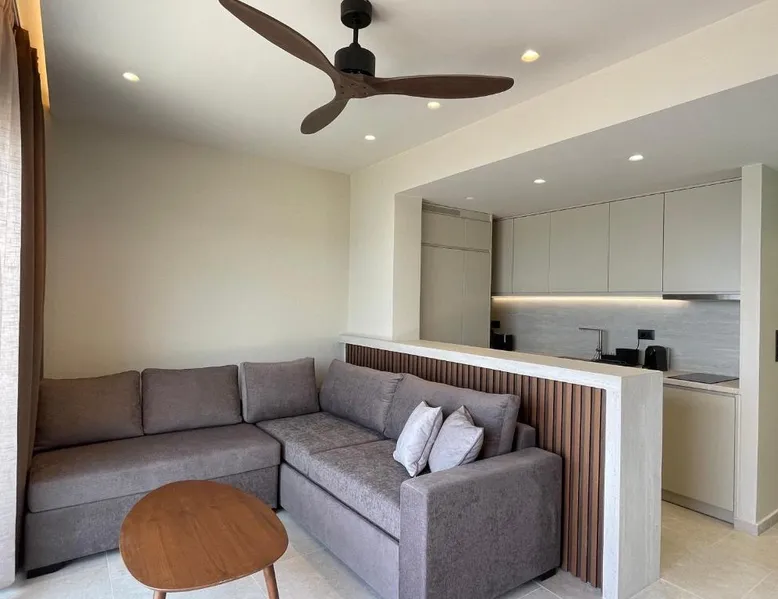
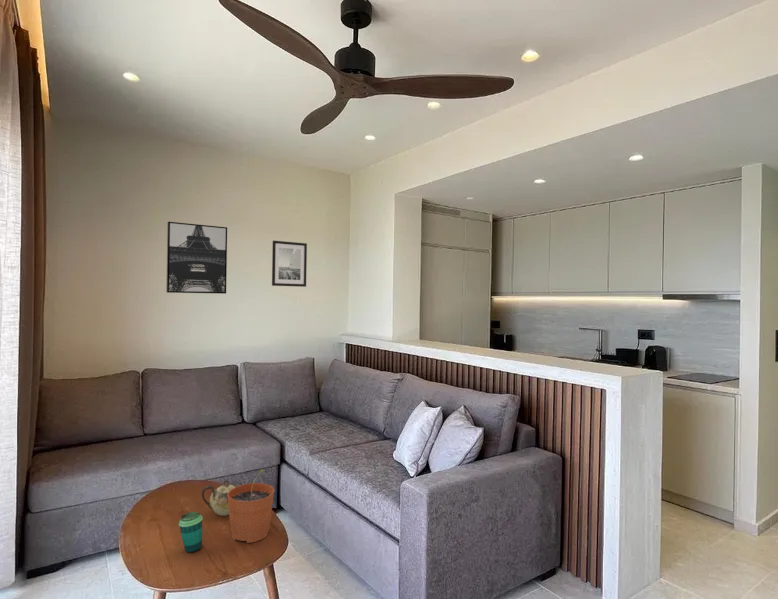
+ wall art [271,240,308,288]
+ cup [178,511,204,554]
+ plant pot [227,468,275,544]
+ teapot [201,479,253,517]
+ wall art [165,221,228,295]
